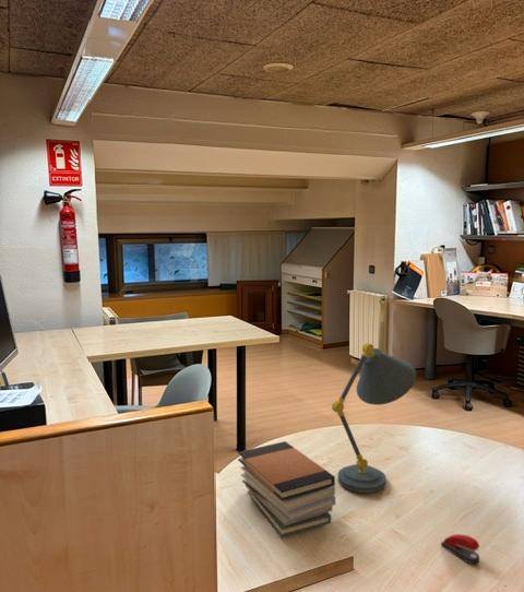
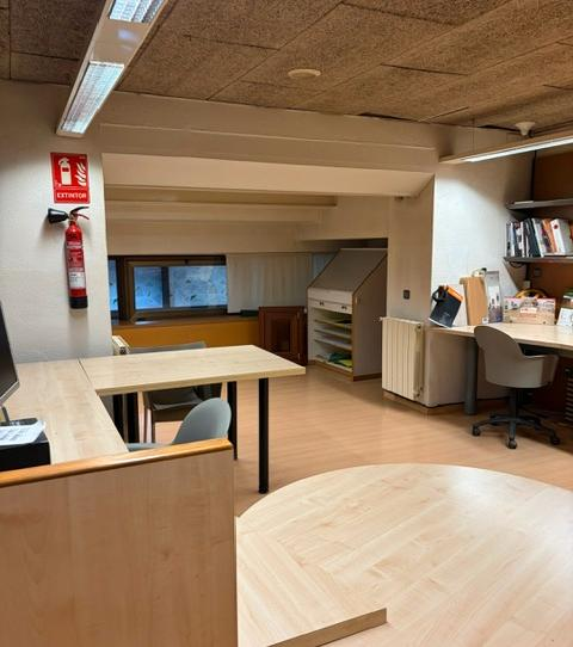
- stapler [440,533,480,565]
- book stack [237,440,337,537]
- desk lamp [331,342,417,494]
